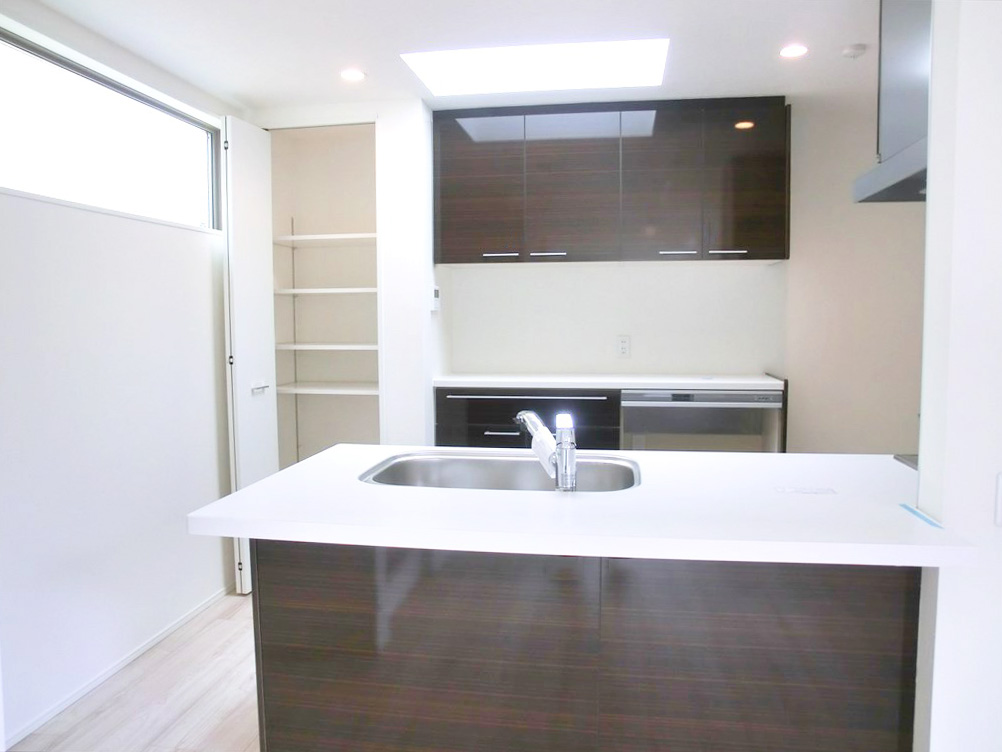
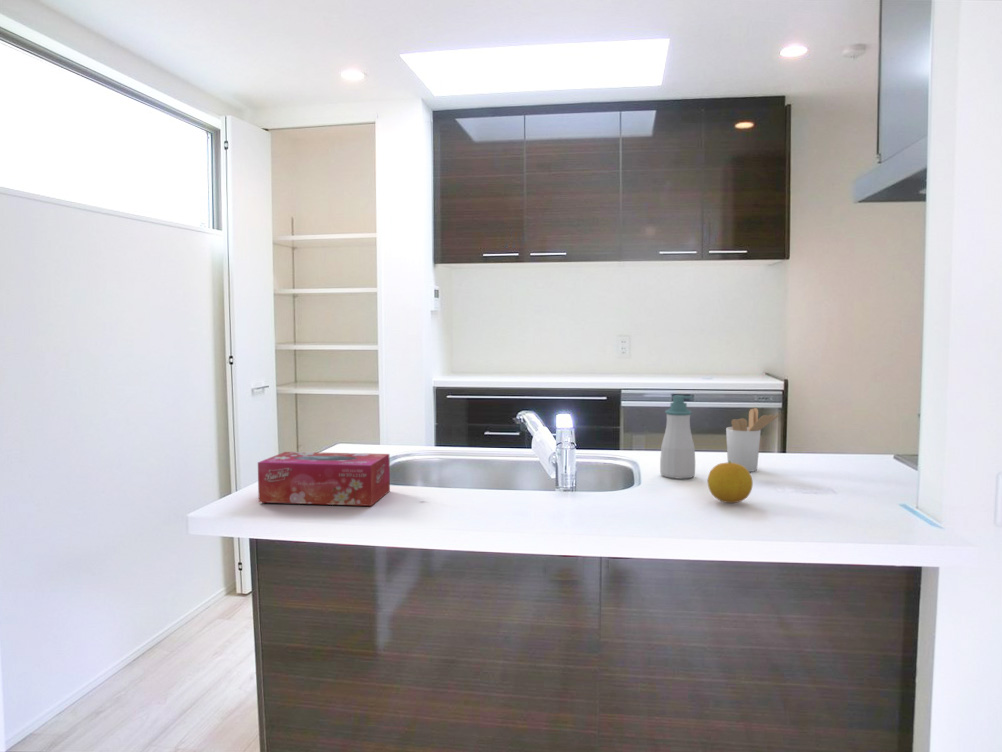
+ soap bottle [659,395,696,480]
+ fruit [707,461,754,504]
+ utensil holder [725,407,780,473]
+ tissue box [257,451,391,507]
